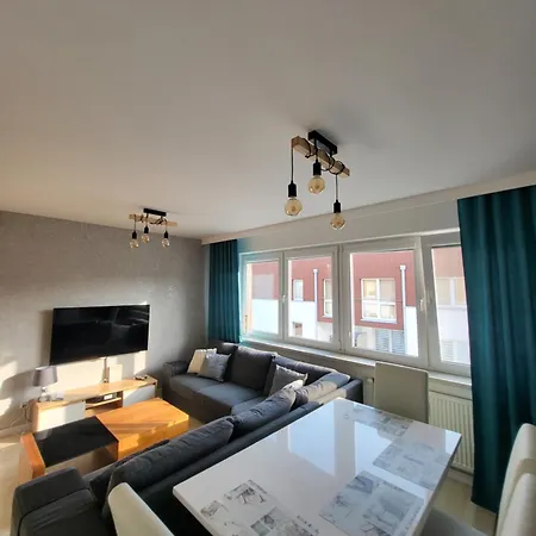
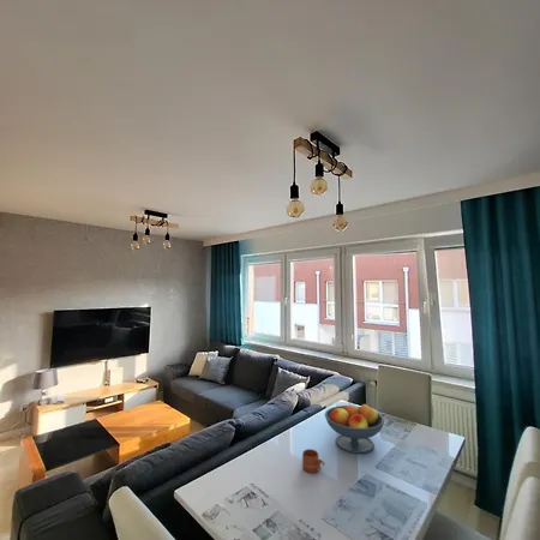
+ mug [301,448,325,474]
+ fruit bowl [324,402,385,455]
